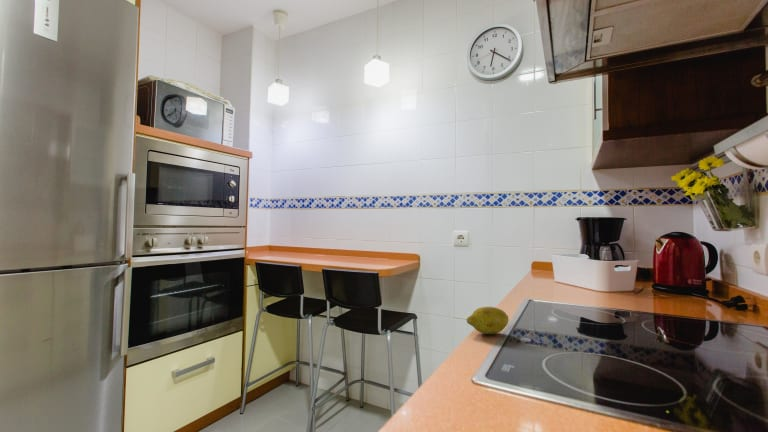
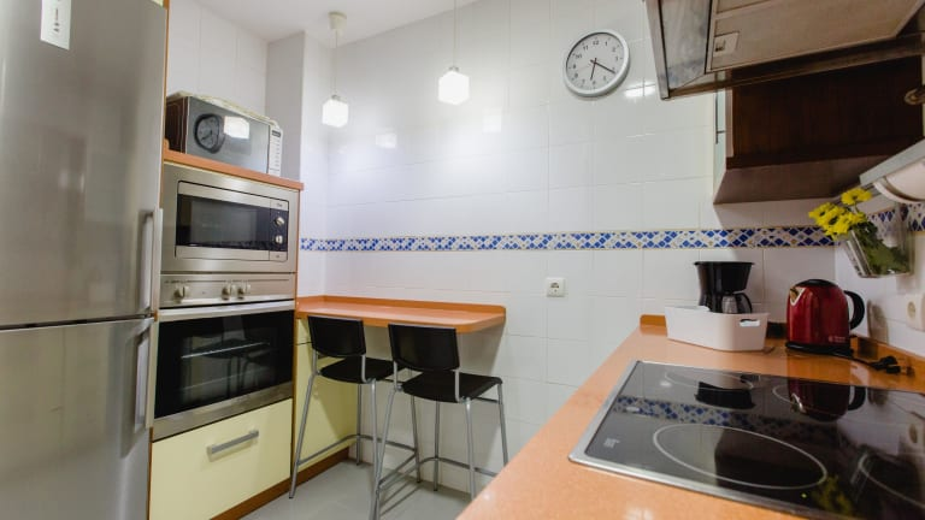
- fruit [465,306,509,335]
